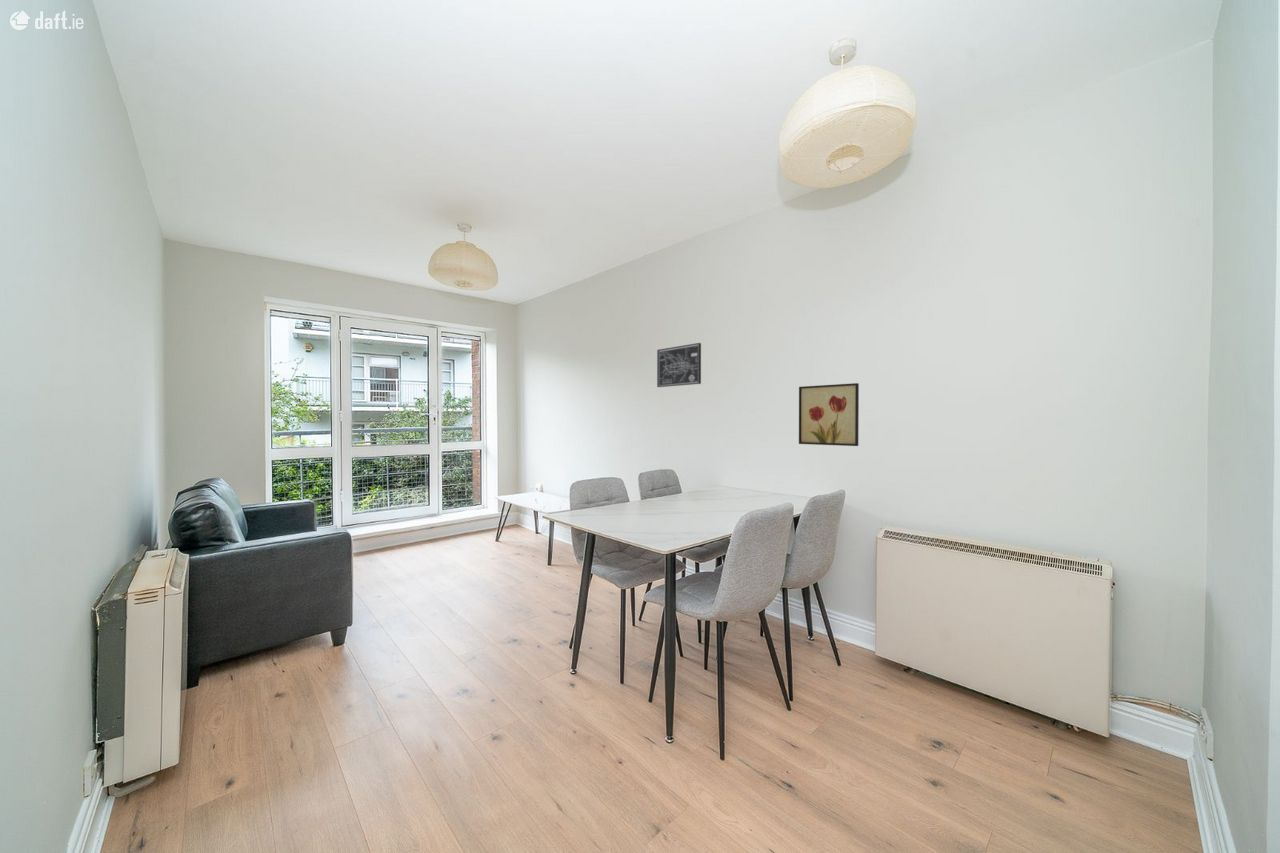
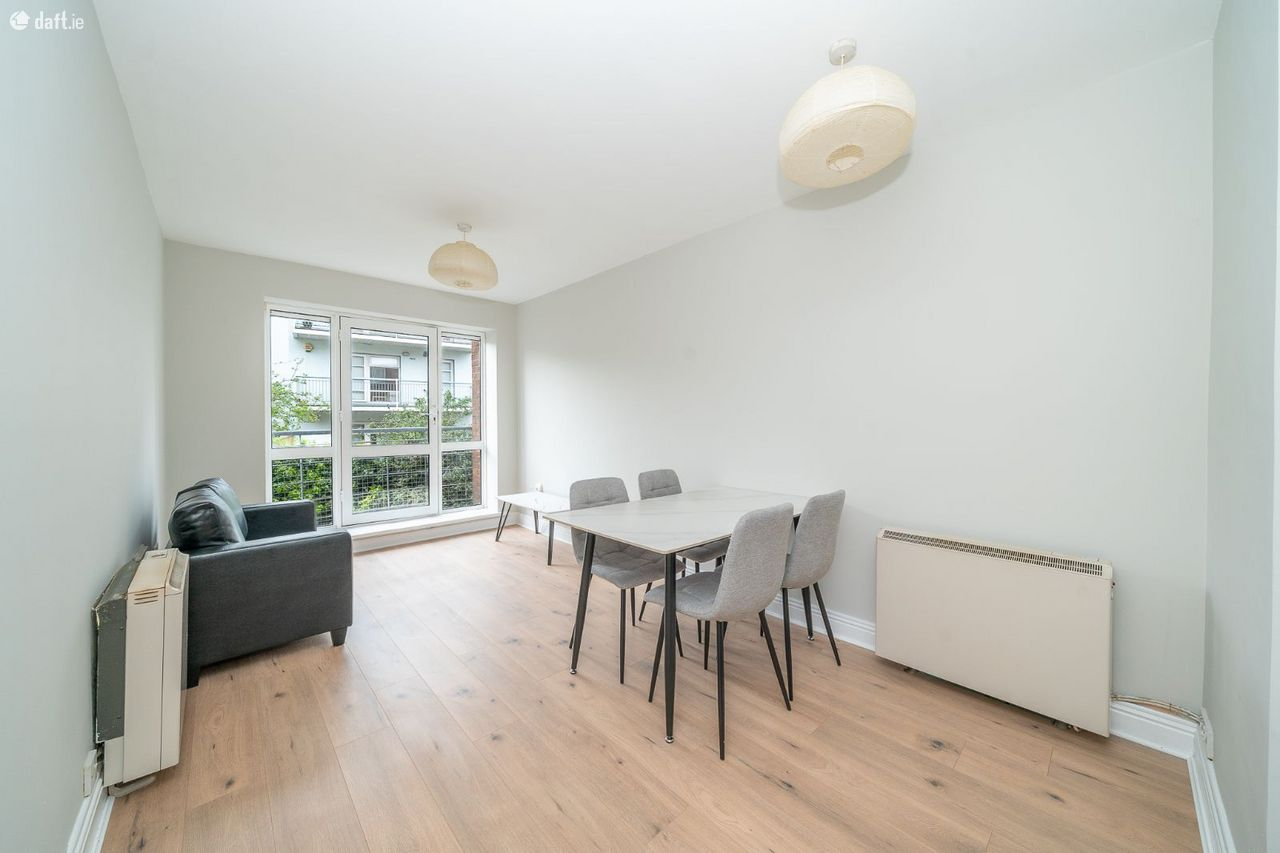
- wall art [798,382,860,447]
- wall art [656,342,702,388]
